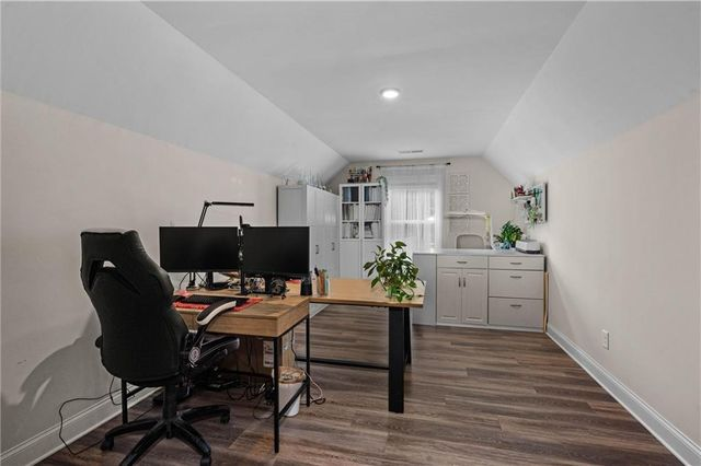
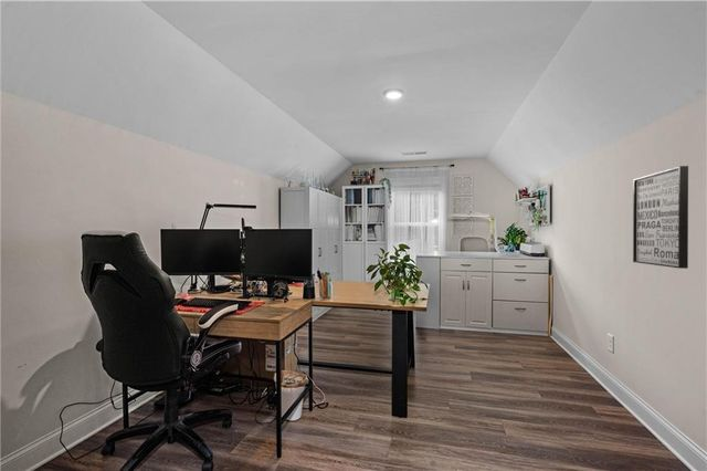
+ wall art [632,165,689,270]
